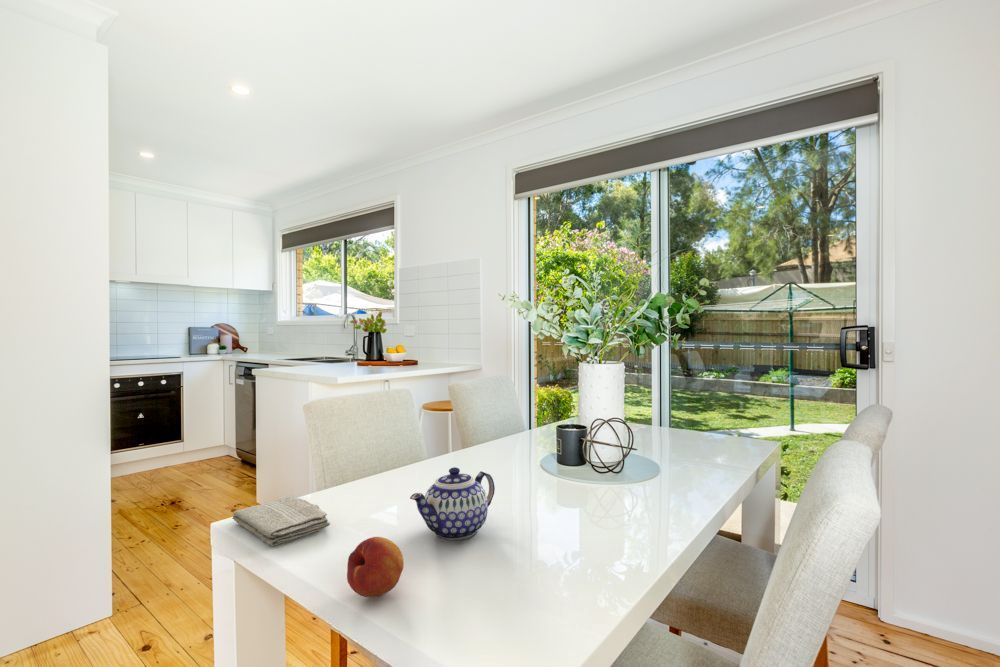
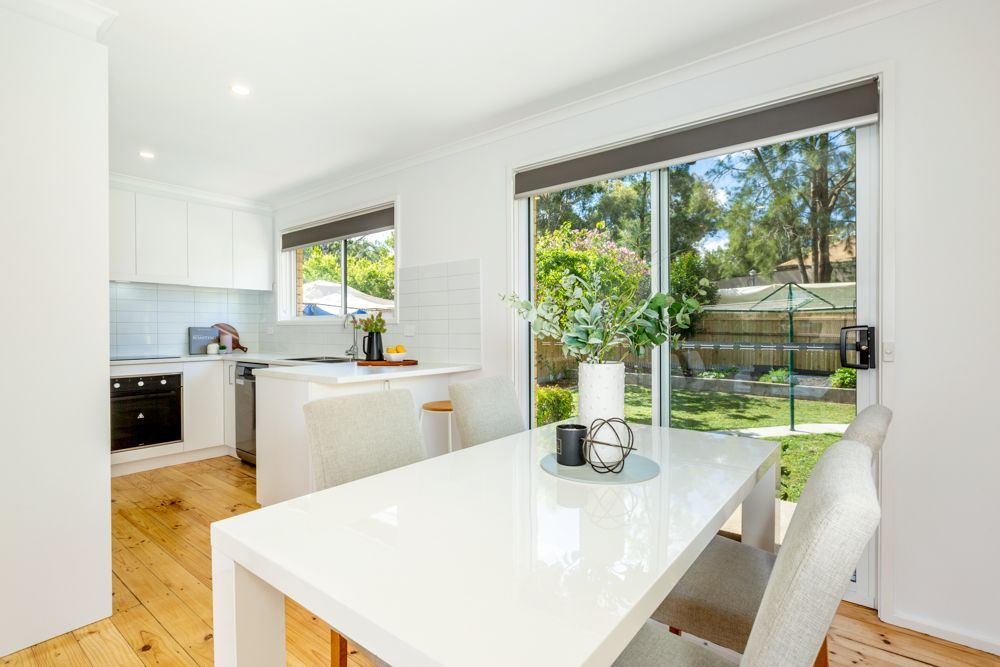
- washcloth [231,495,331,547]
- fruit [346,536,404,598]
- teapot [409,466,496,541]
